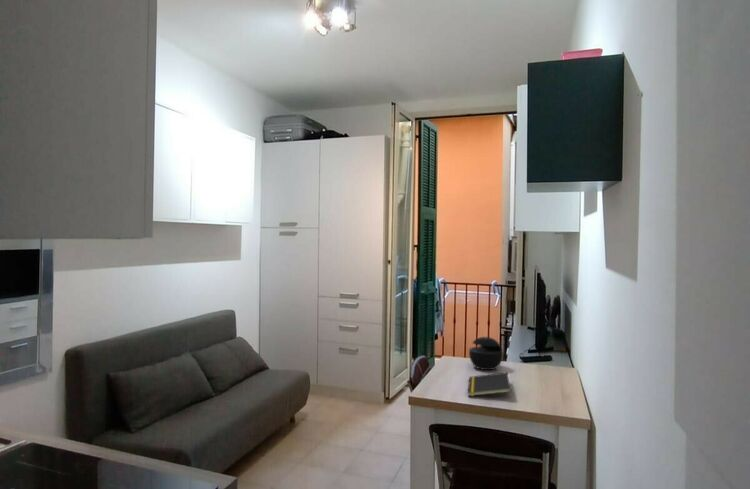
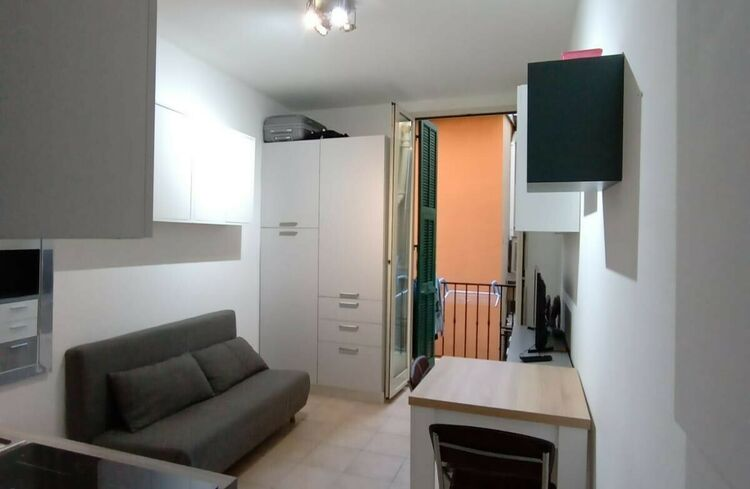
- notepad [467,372,512,397]
- speaker [468,336,504,371]
